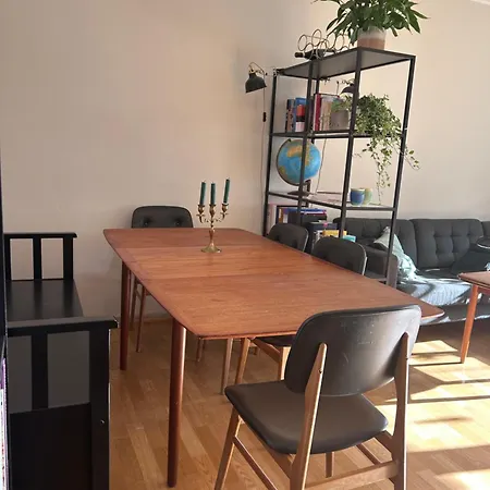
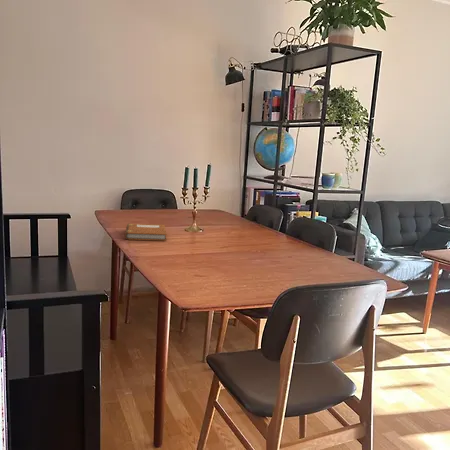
+ notebook [124,223,168,242]
